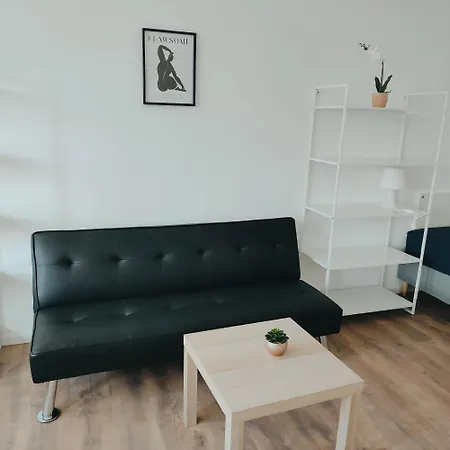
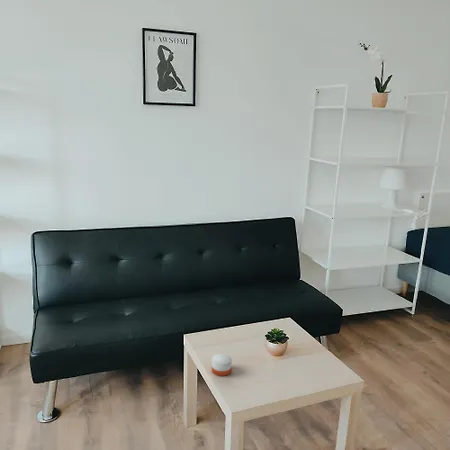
+ candle [211,353,233,377]
